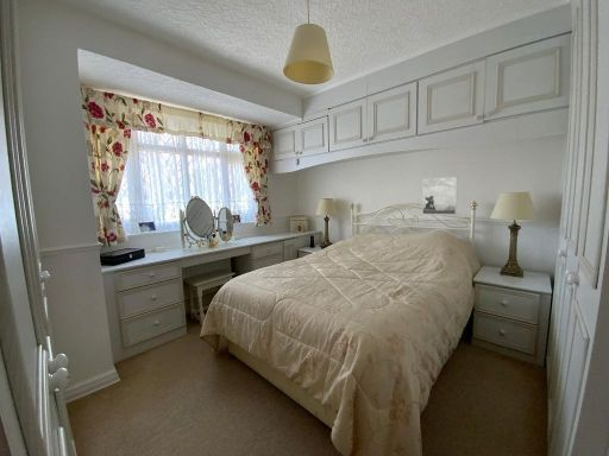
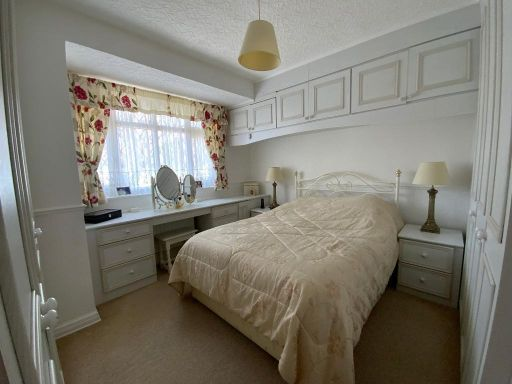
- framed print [421,176,459,215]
